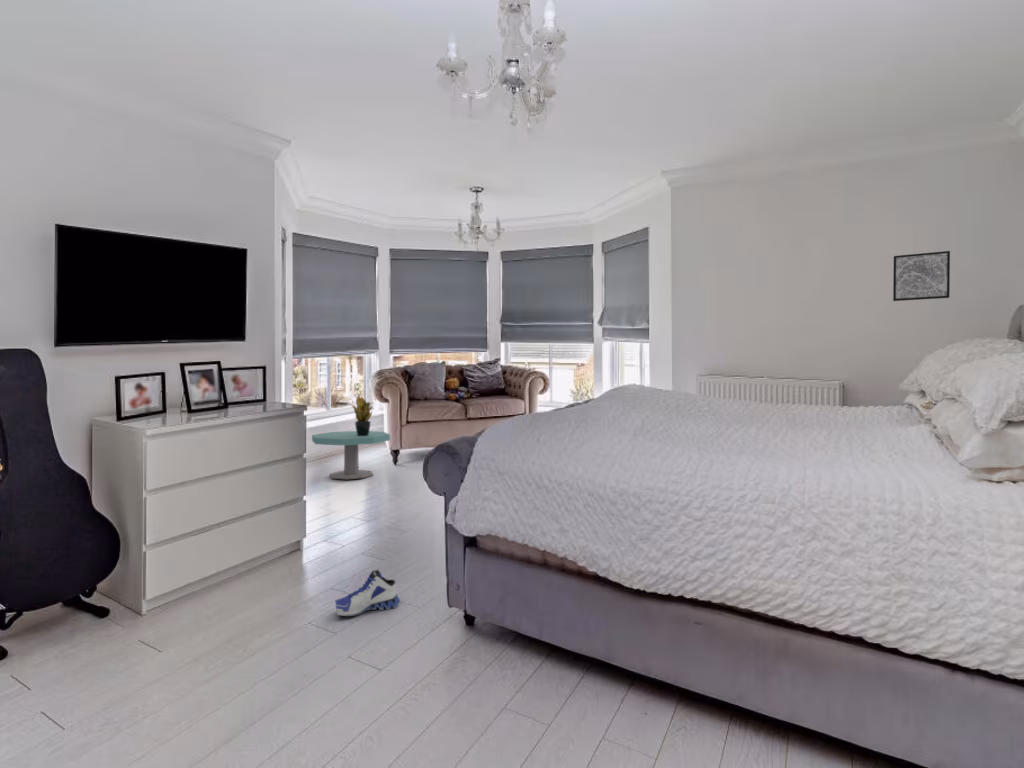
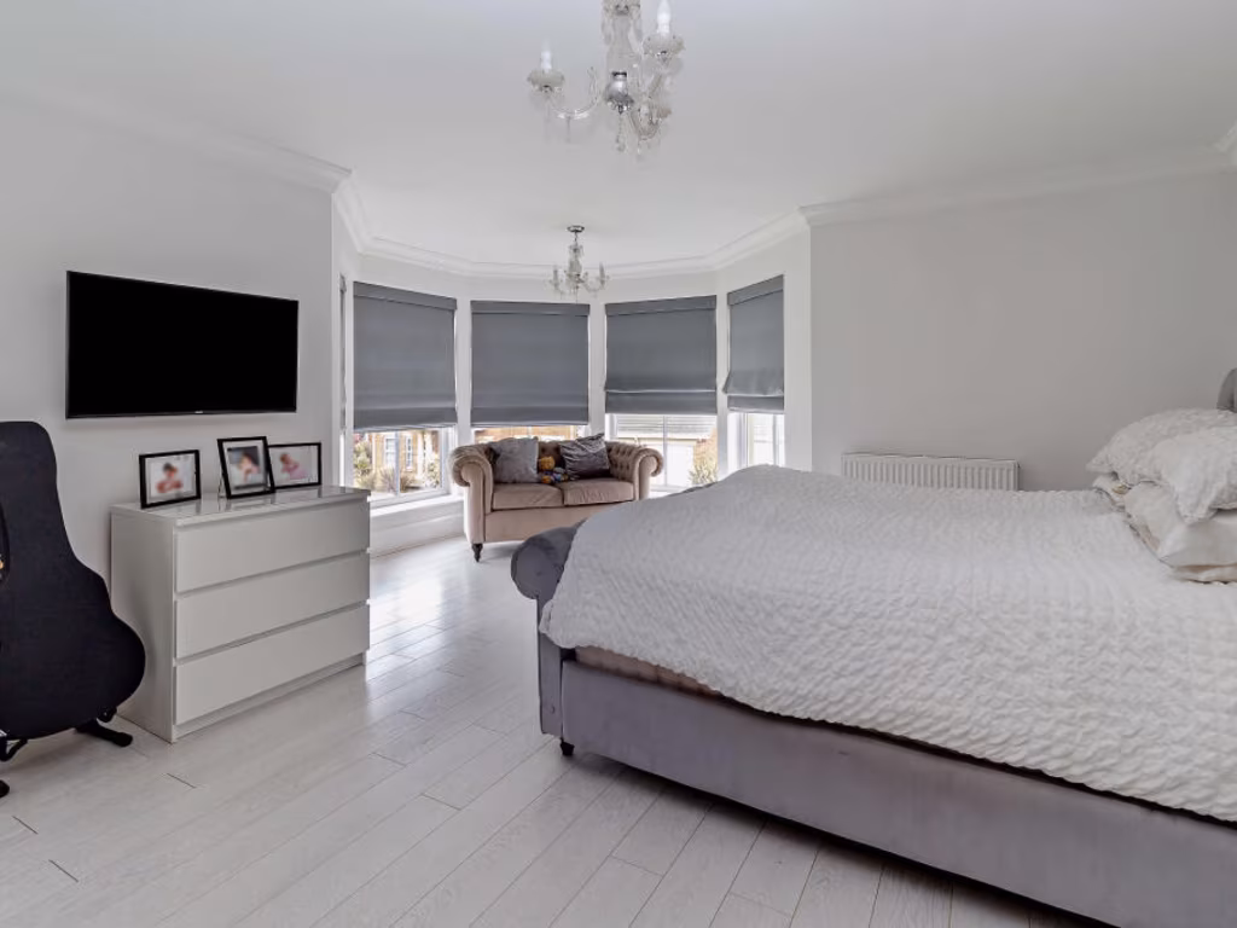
- potted plant [349,394,376,436]
- side table [311,430,391,480]
- wall art [892,250,951,302]
- sneaker [334,569,401,617]
